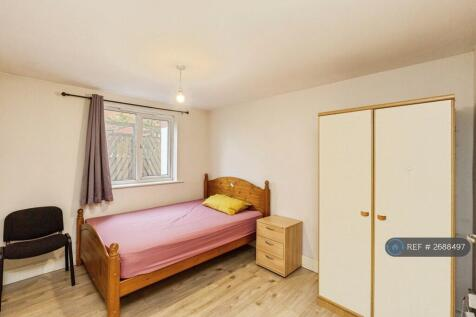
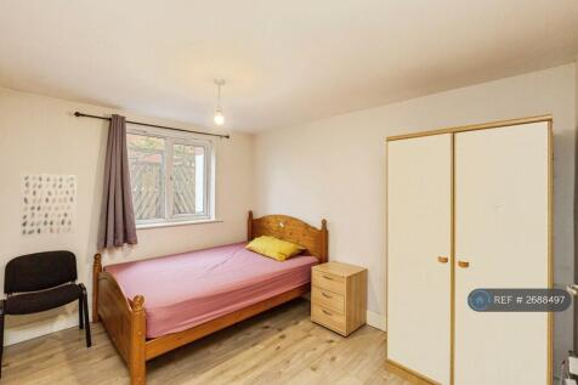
+ wall art [19,172,78,239]
